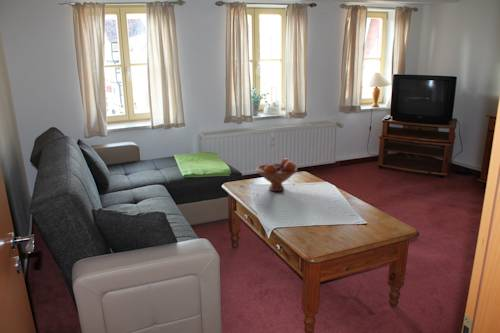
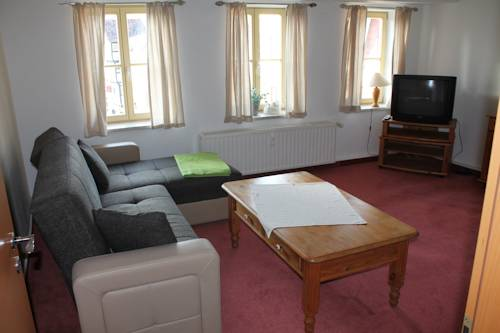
- fruit bowl [255,158,298,192]
